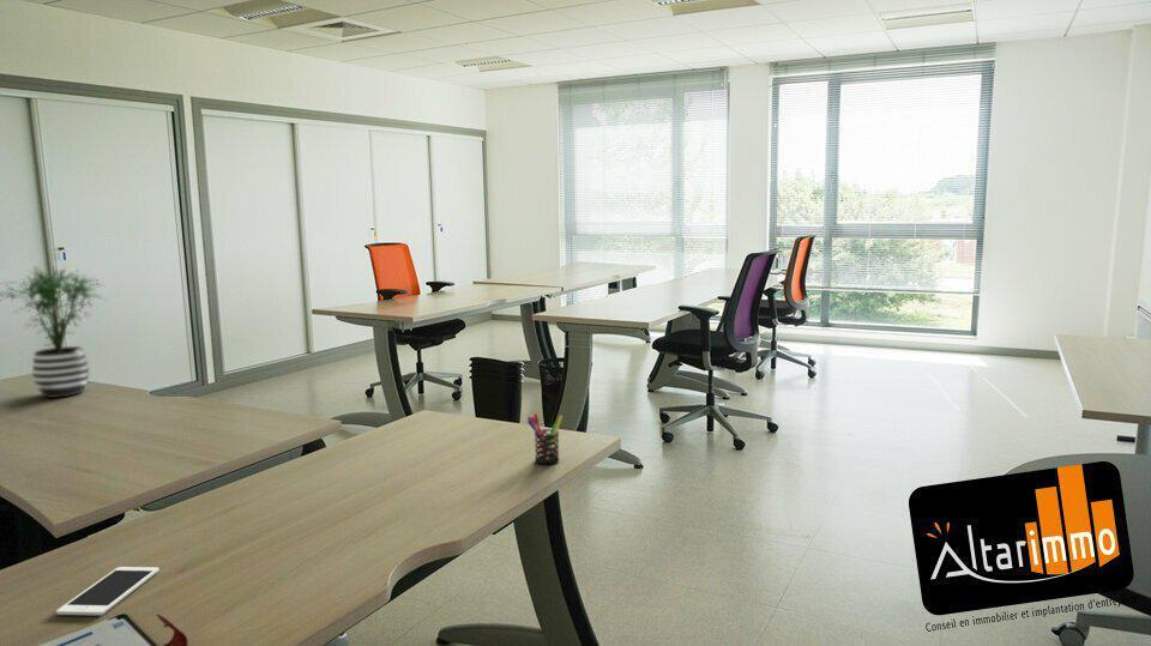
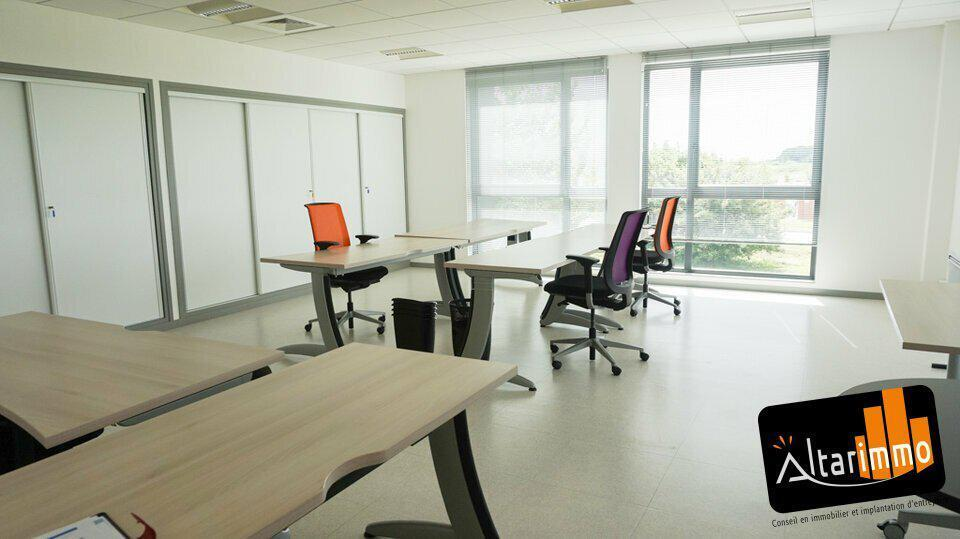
- cell phone [55,566,161,616]
- pen holder [526,412,564,465]
- potted plant [0,265,108,399]
